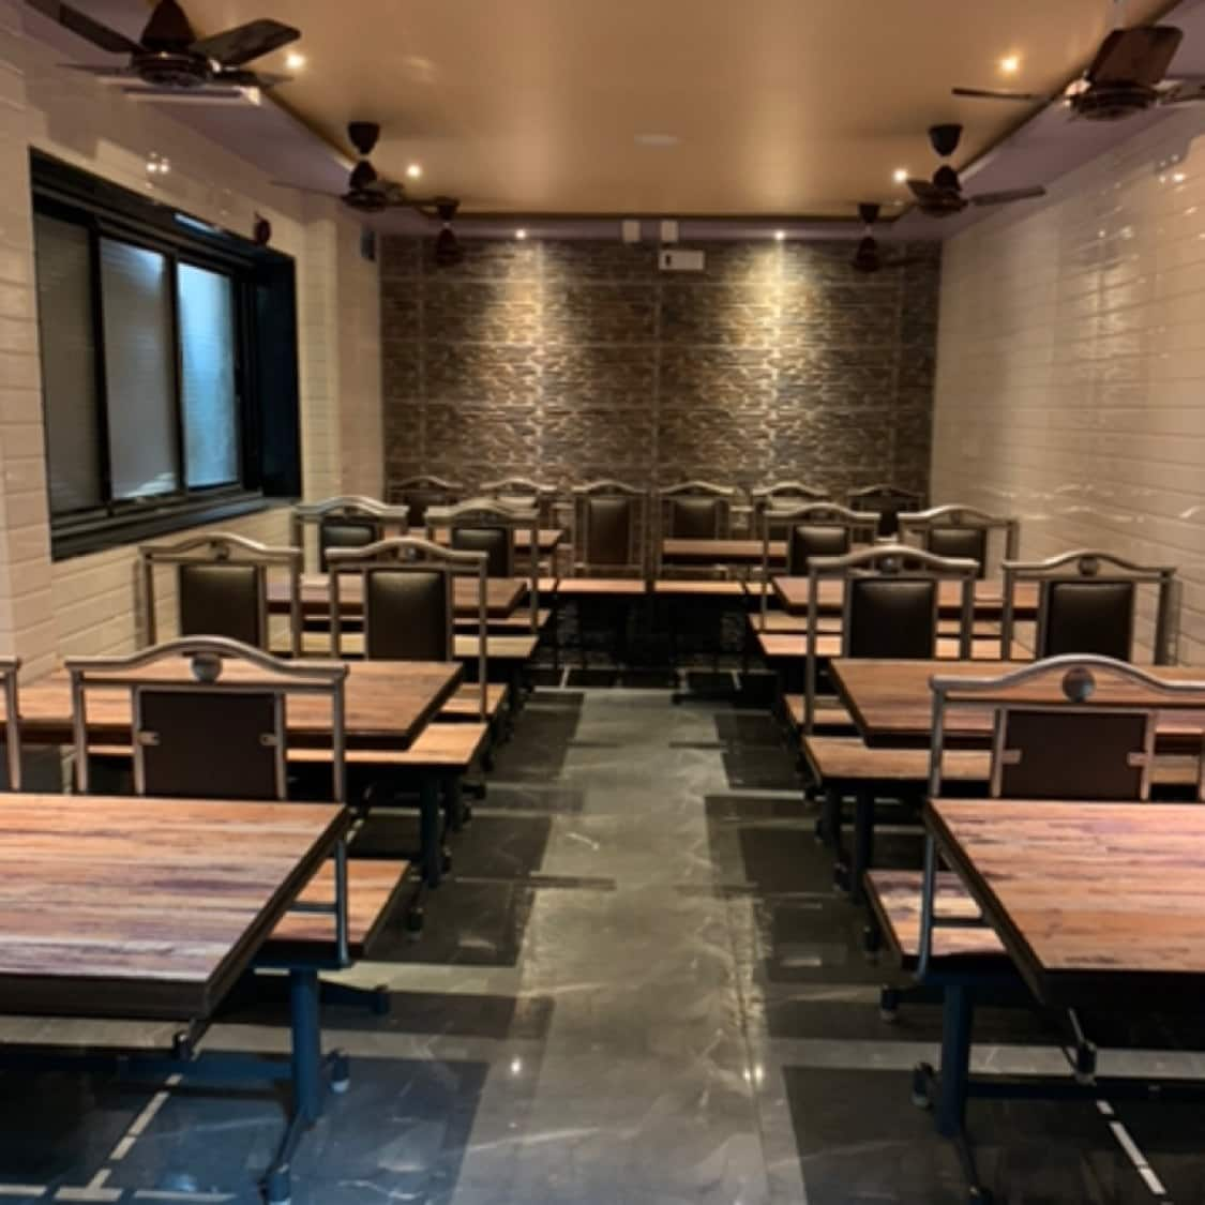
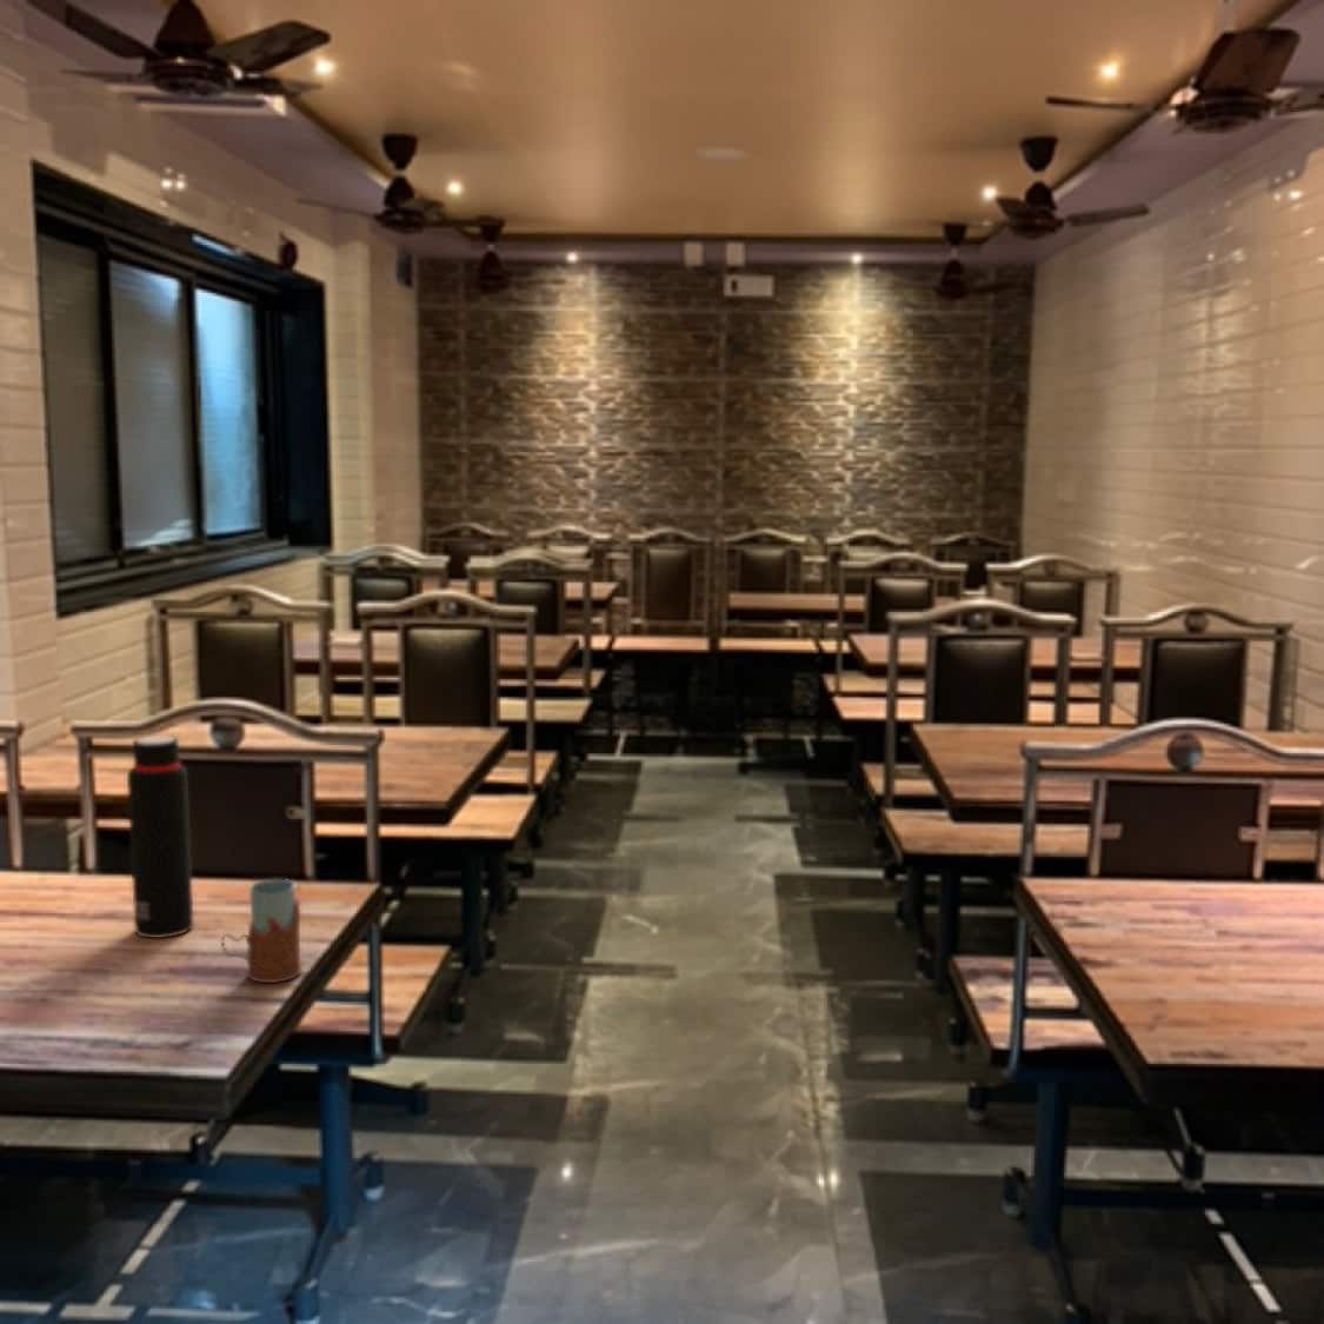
+ water bottle [126,735,195,940]
+ drinking glass [221,878,302,983]
